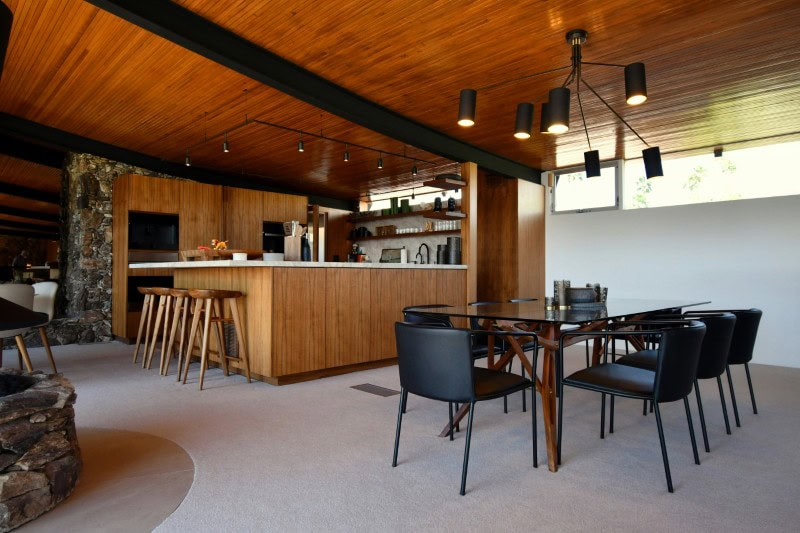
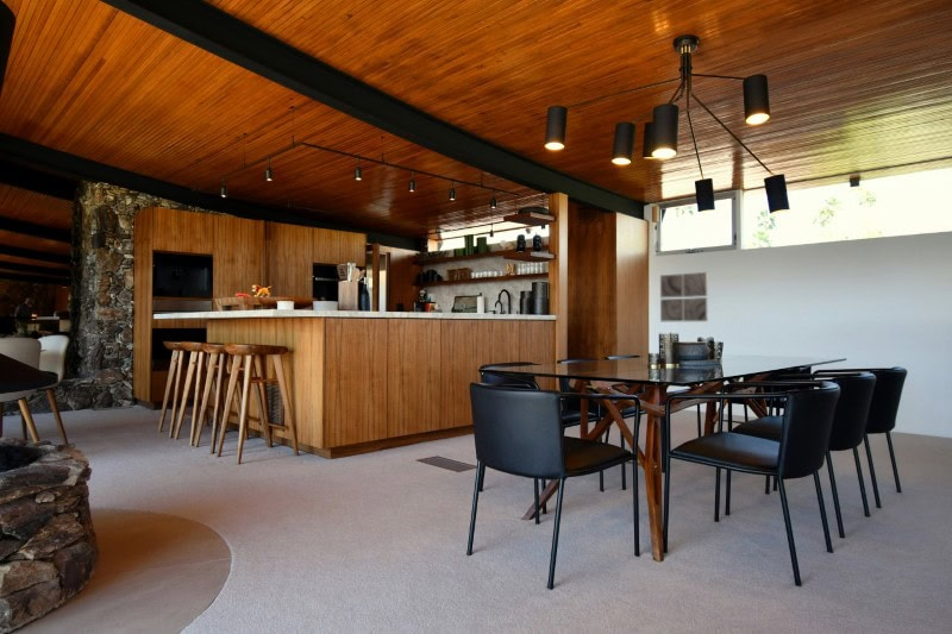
+ wall art [659,271,709,322]
